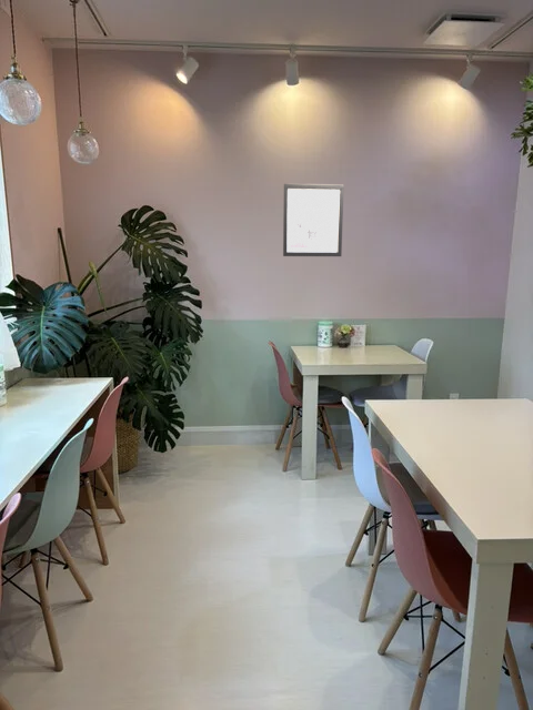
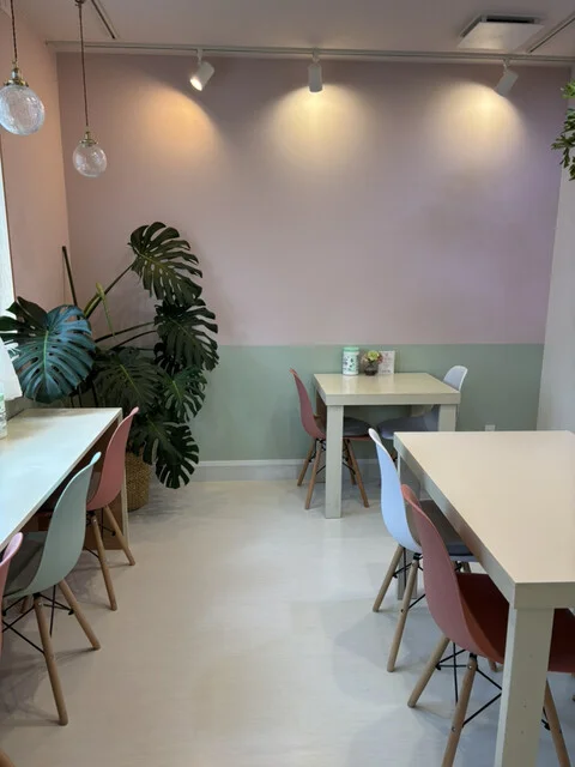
- wall art [282,183,344,257]
